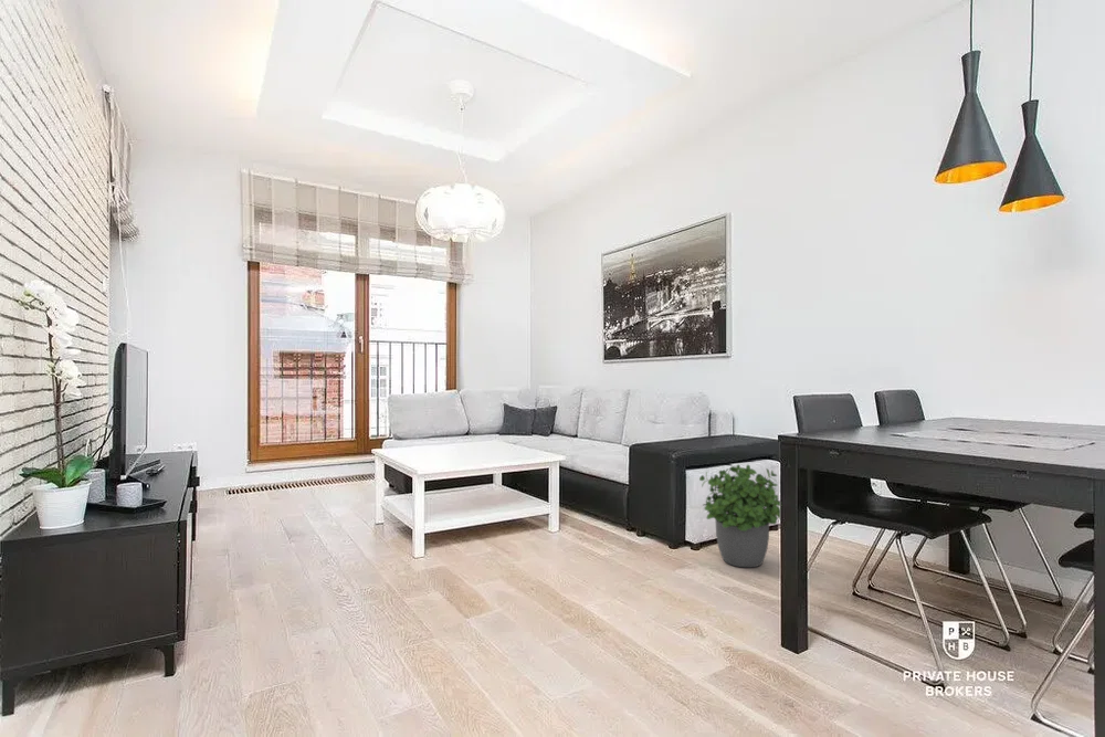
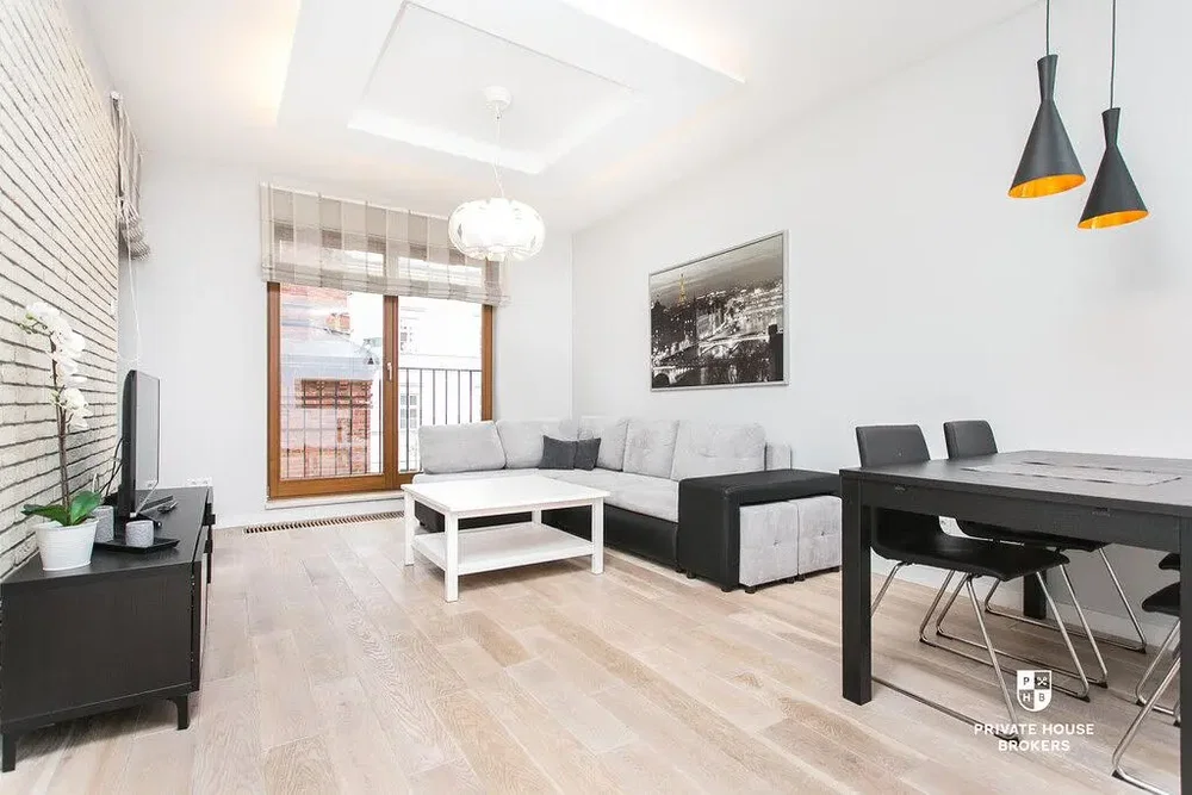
- potted plant [698,463,781,568]
